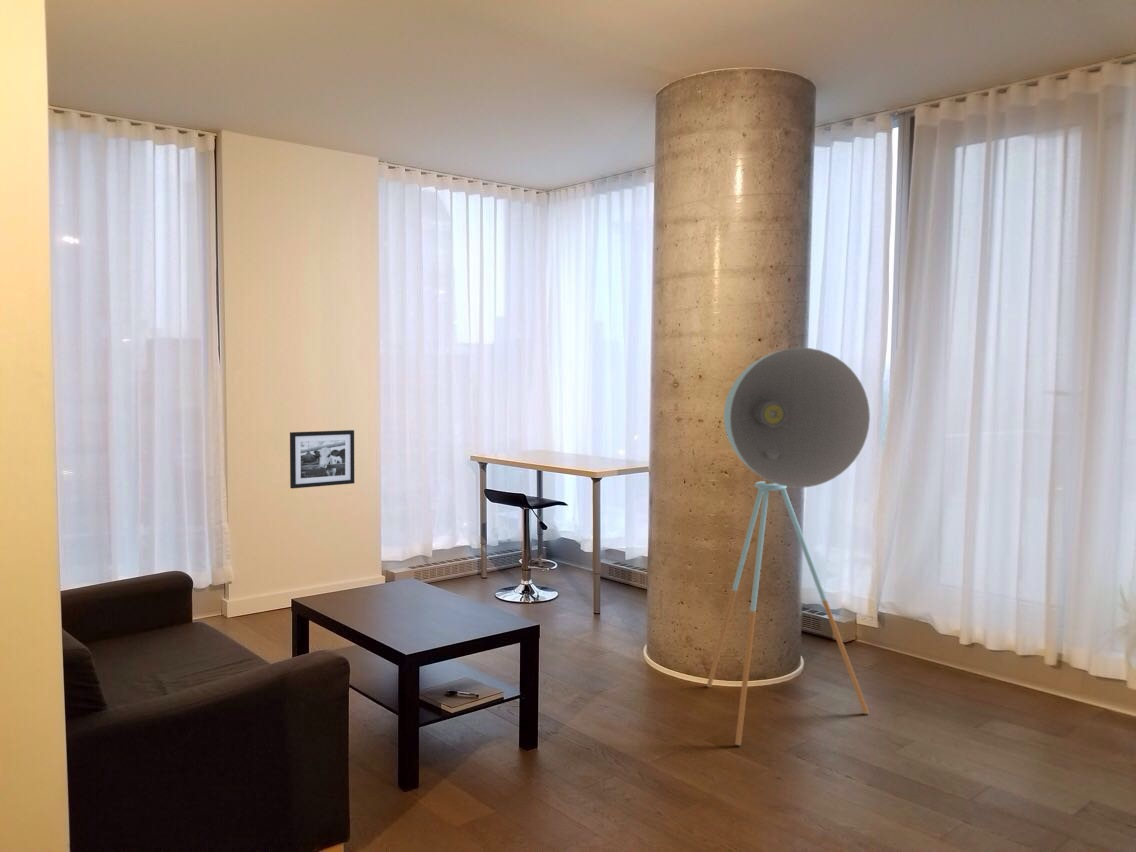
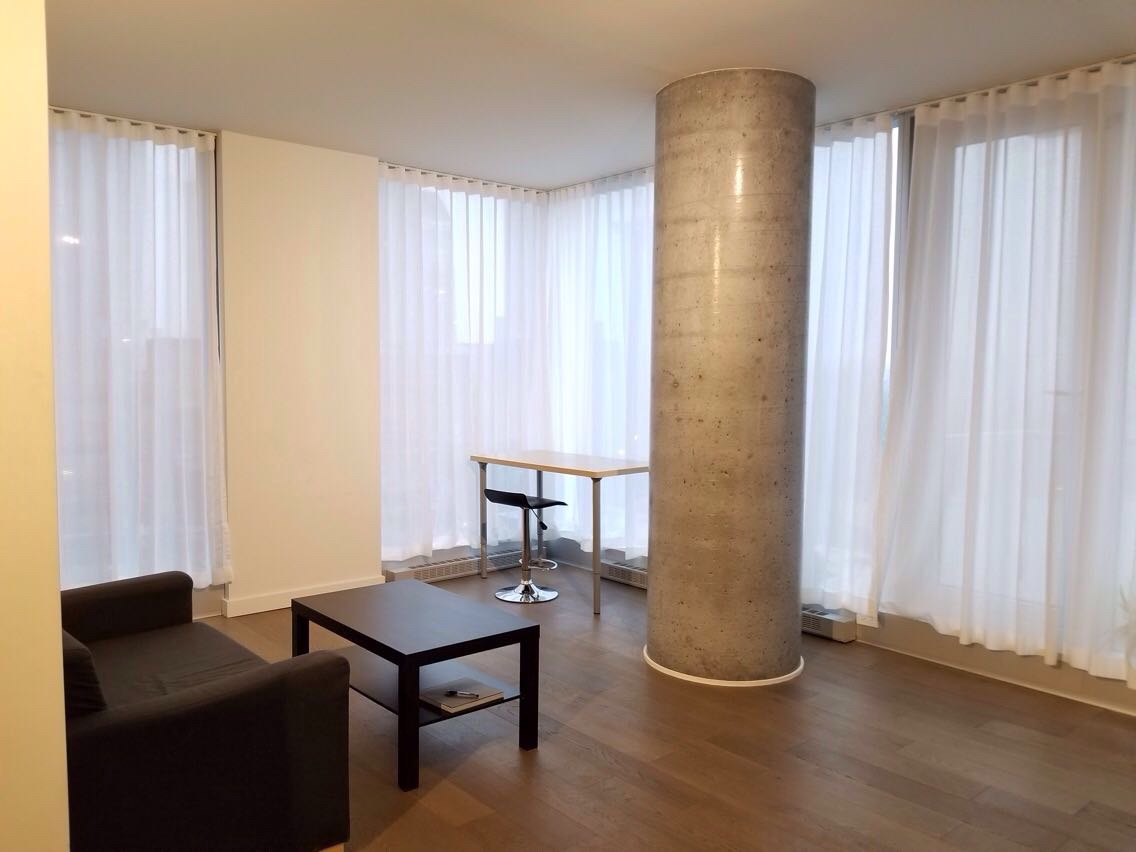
- picture frame [289,429,355,489]
- floor lamp [706,347,871,746]
